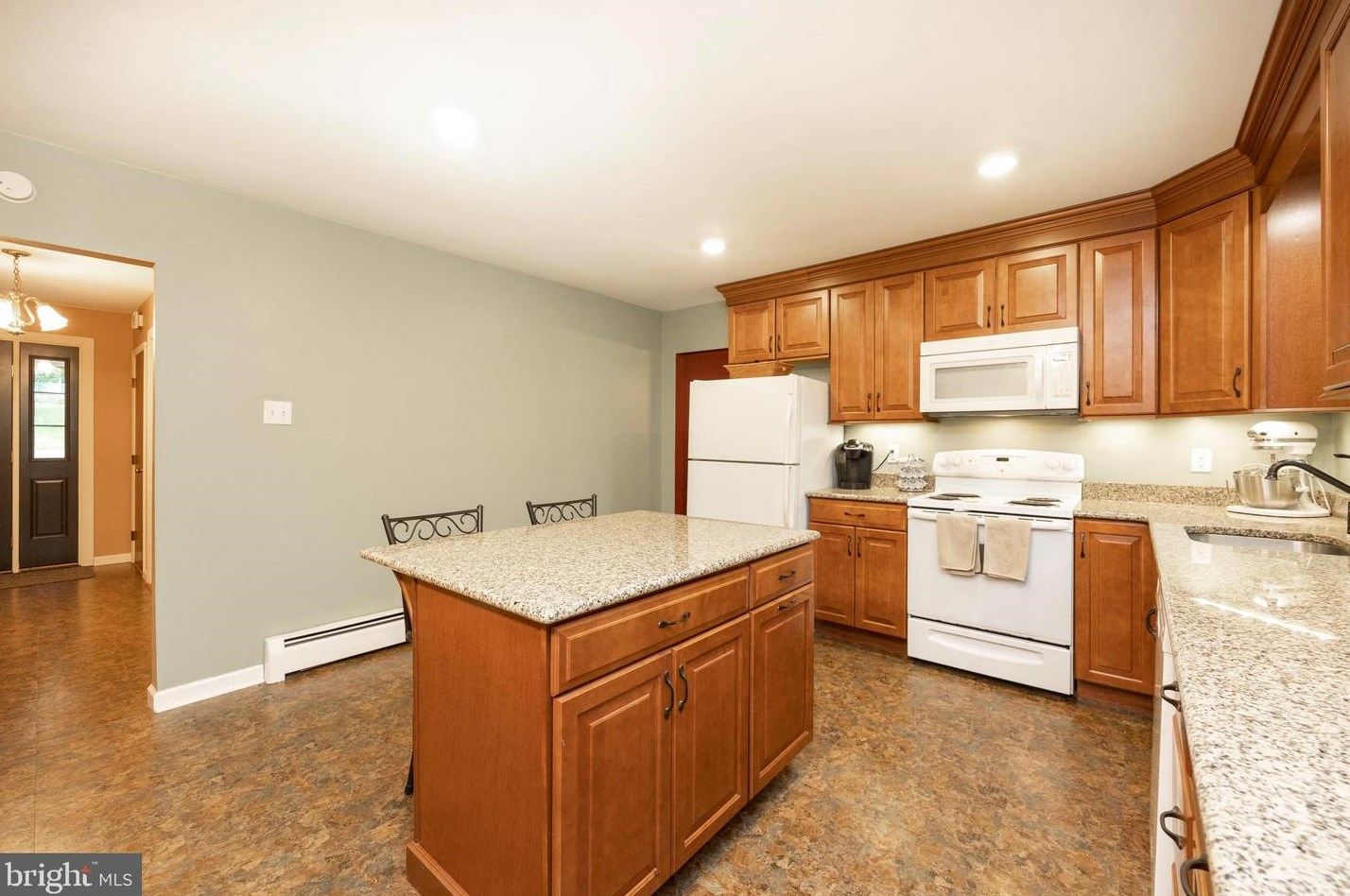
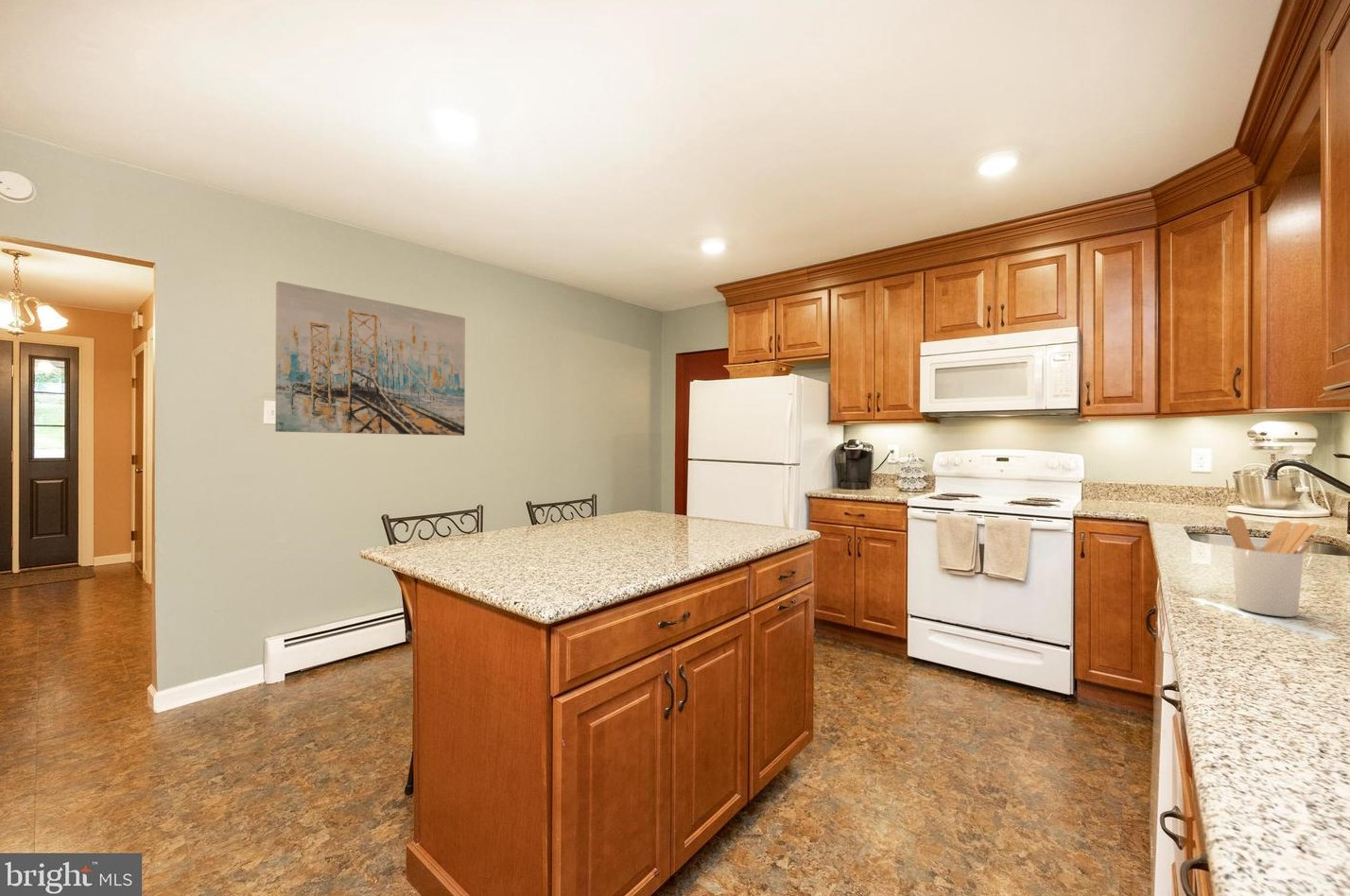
+ utensil holder [1224,515,1321,618]
+ wall art [274,281,466,437]
